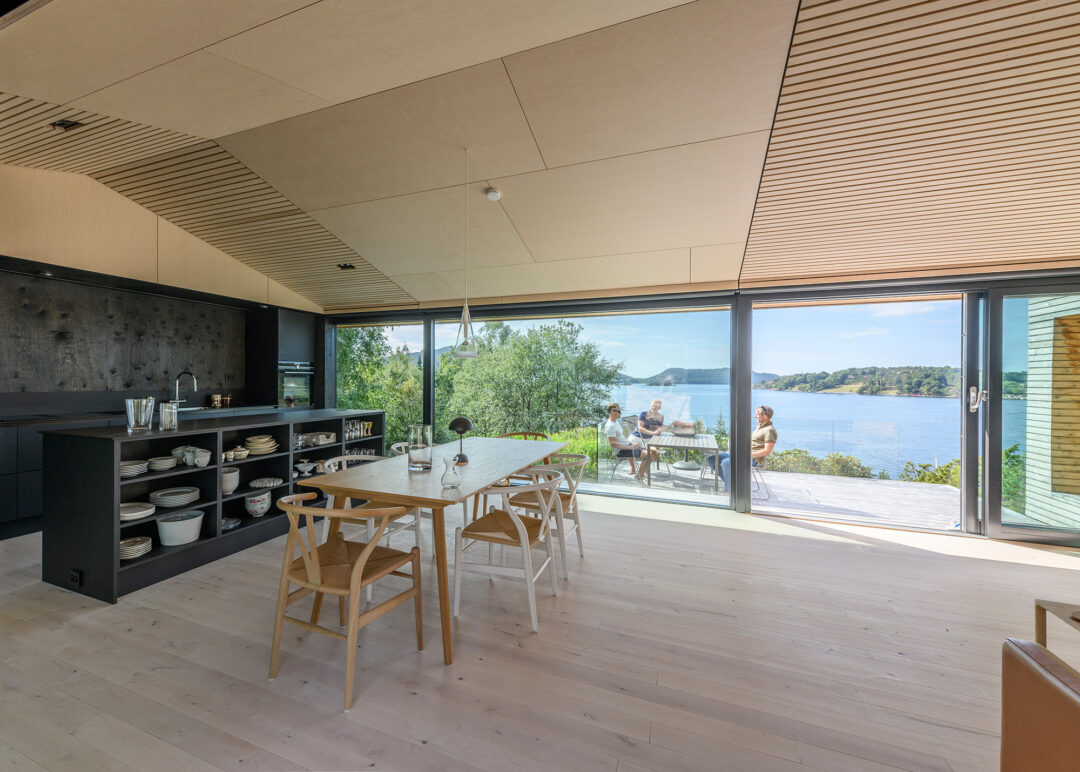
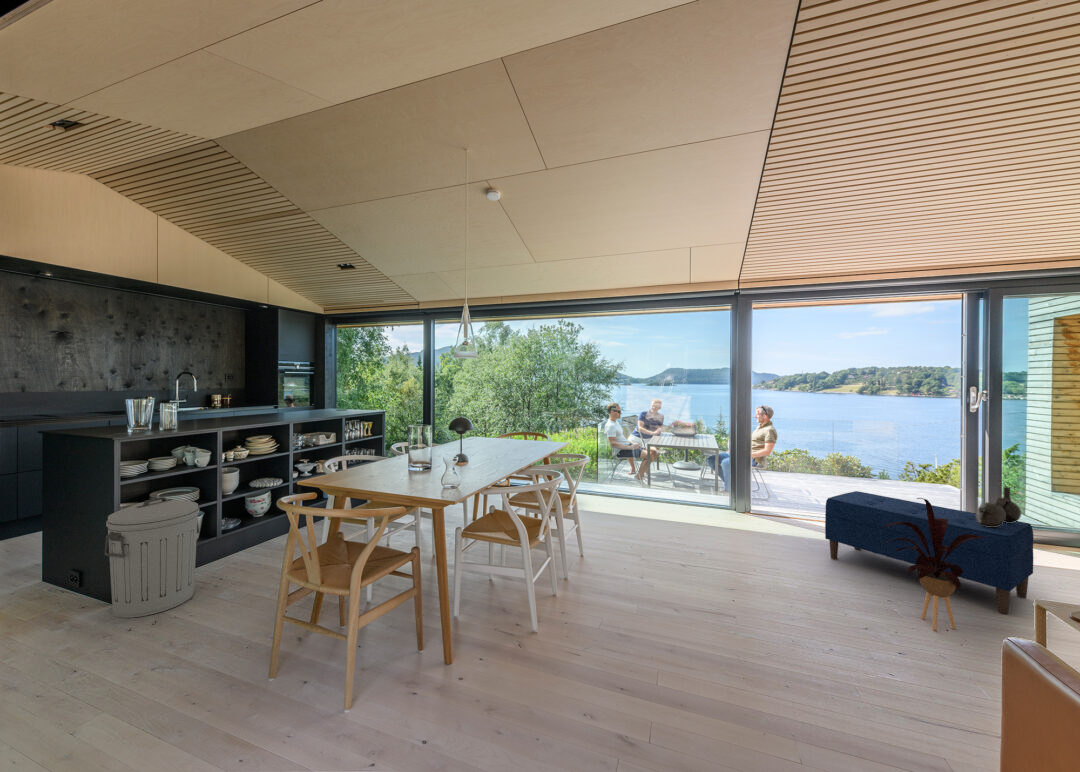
+ bench [824,490,1034,615]
+ trash can [104,496,200,619]
+ decorative vase [976,486,1022,527]
+ house plant [881,497,987,632]
